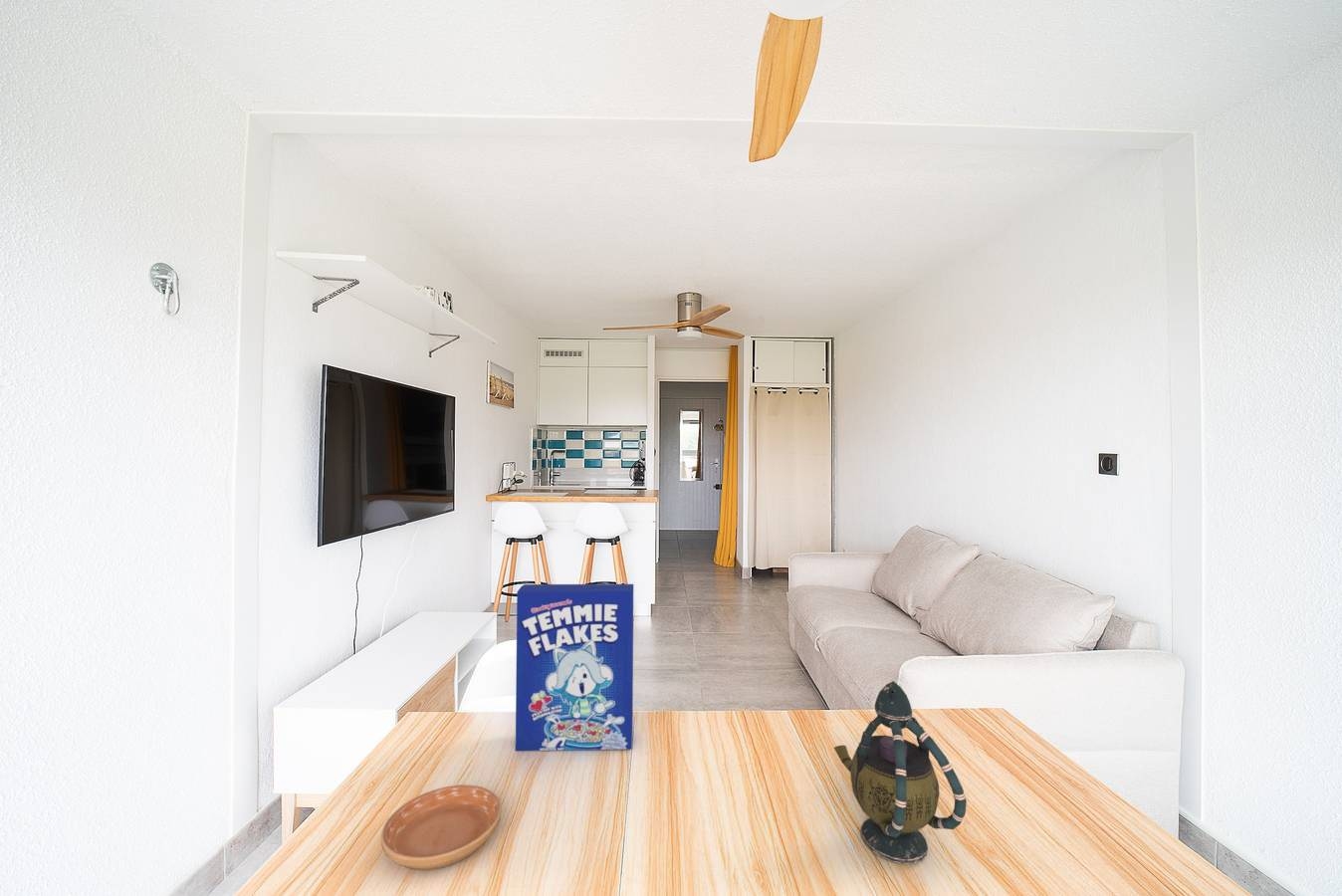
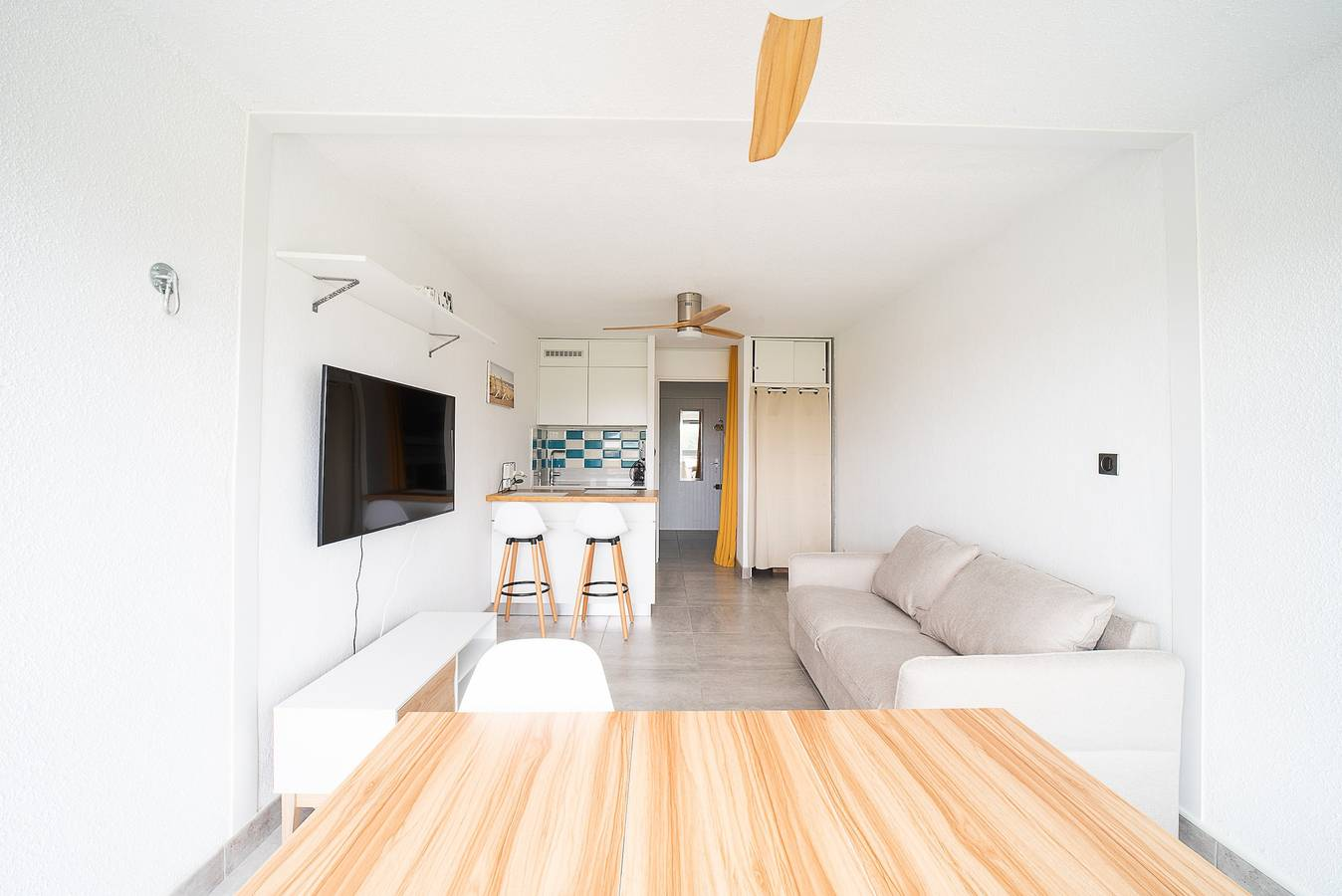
- saucer [380,784,503,871]
- teapot [833,680,968,865]
- cereal box [515,583,634,752]
